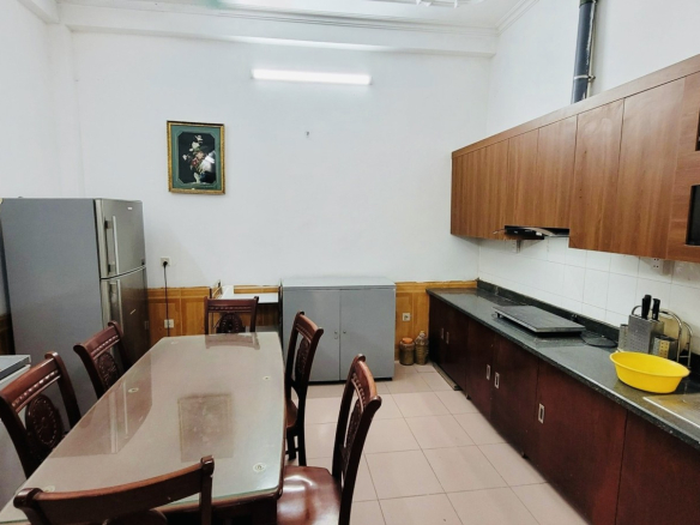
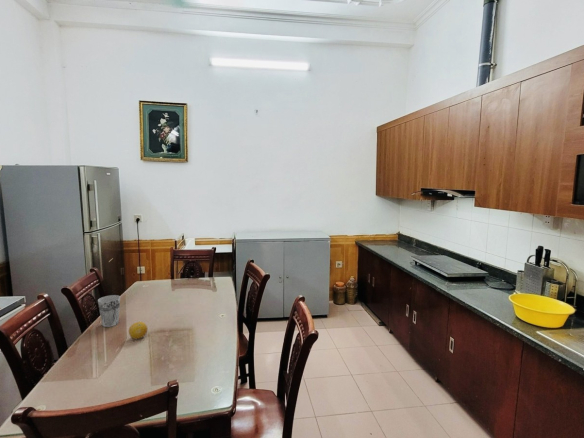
+ cup [97,294,121,328]
+ fruit [128,321,149,340]
